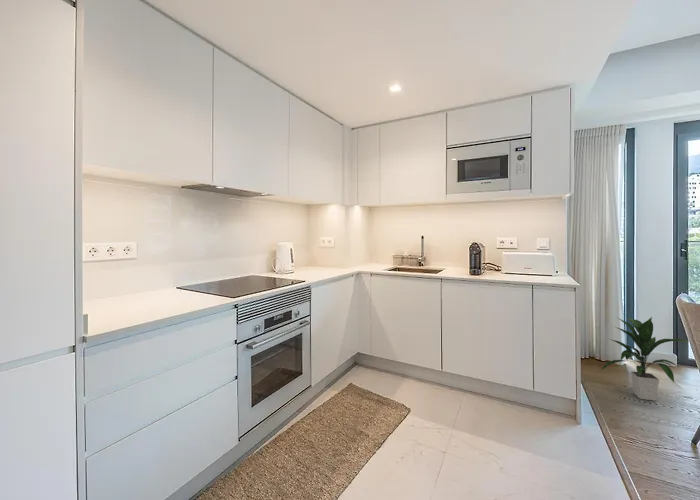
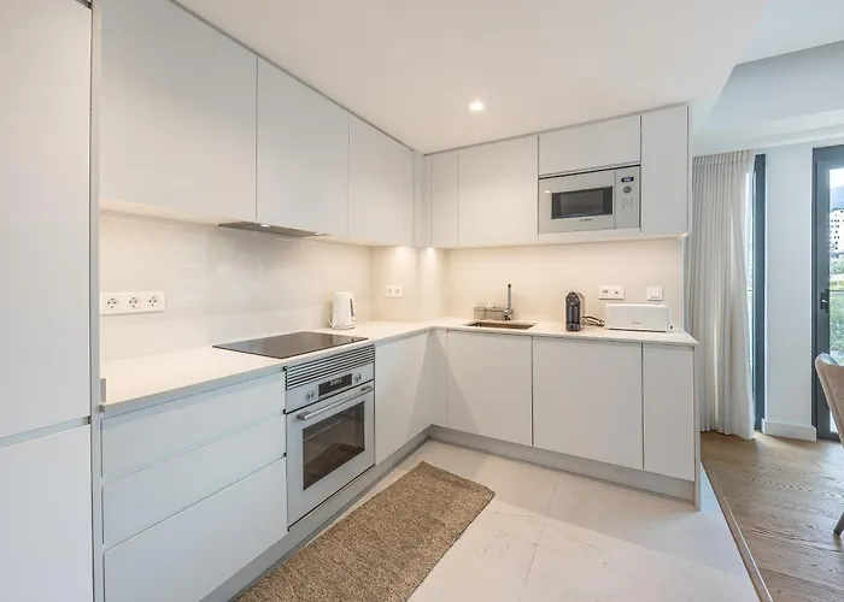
- indoor plant [600,316,689,402]
